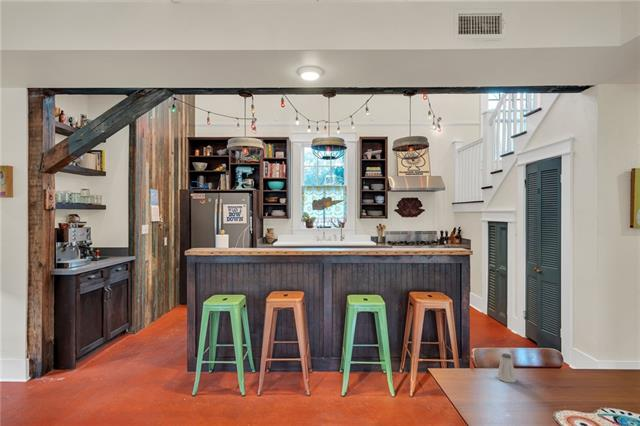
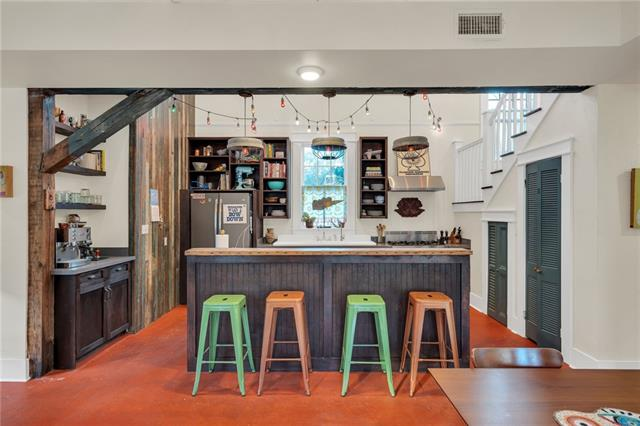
- saltshaker [496,352,517,384]
